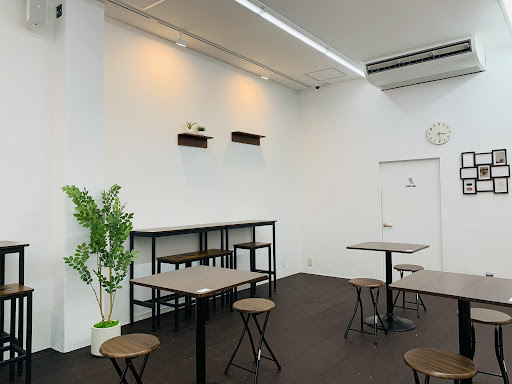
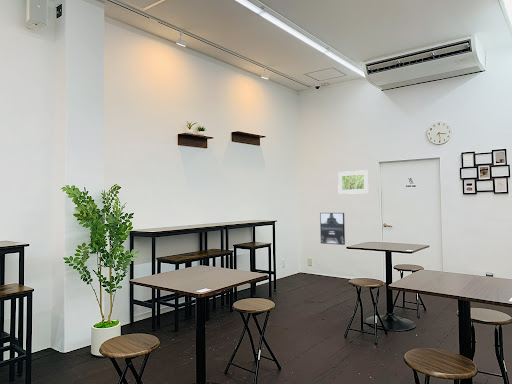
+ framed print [337,169,369,195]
+ wall art [319,212,346,246]
